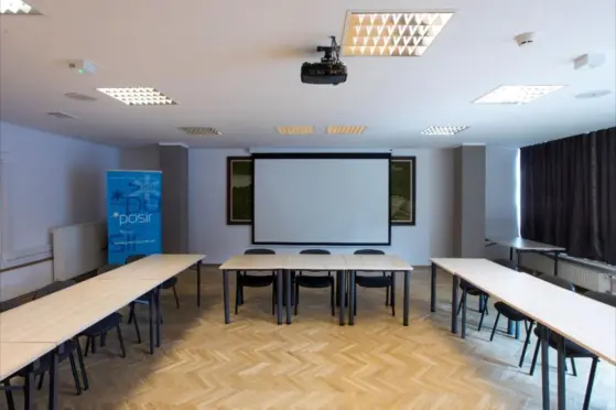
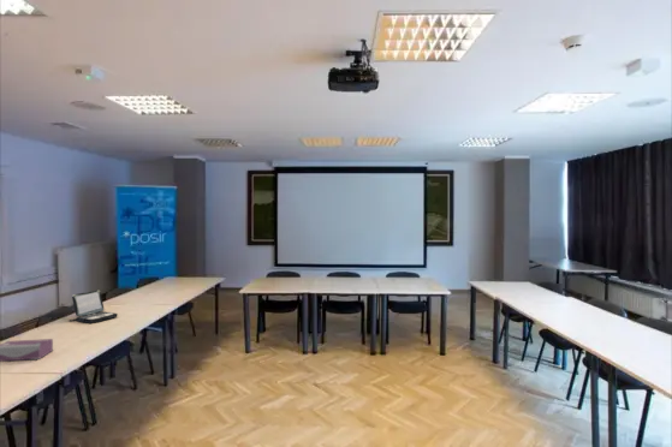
+ laptop [69,290,118,324]
+ tissue box [0,338,54,363]
